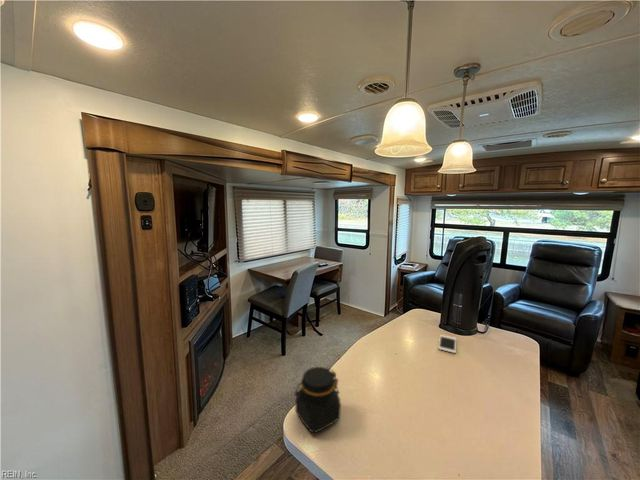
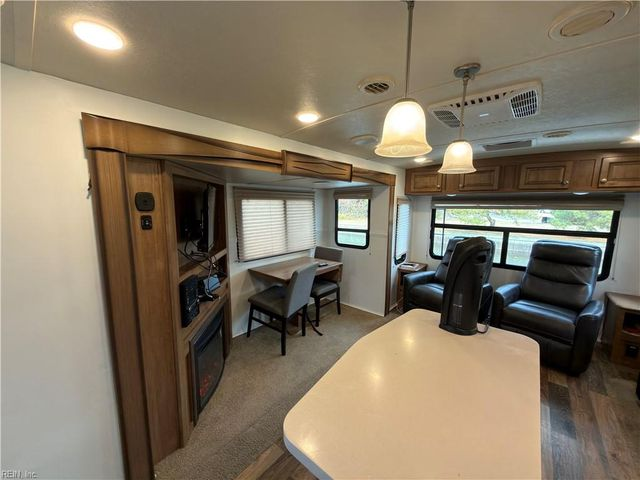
- jar [293,366,342,434]
- cell phone [437,334,457,354]
